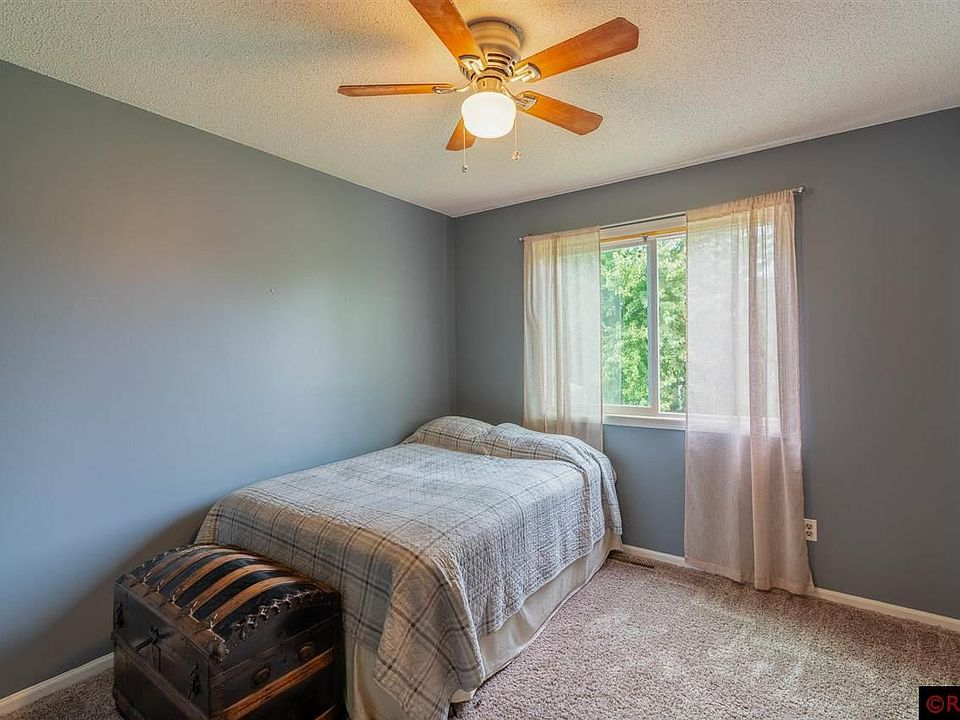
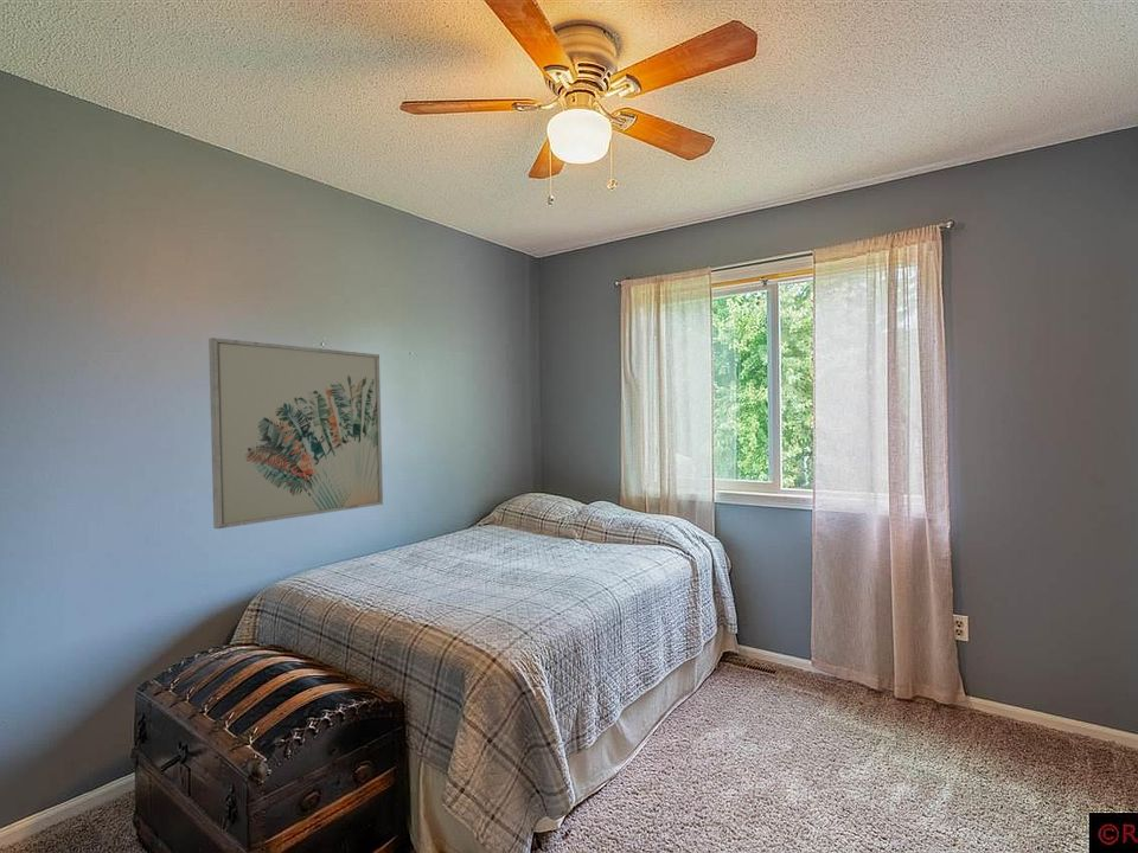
+ wall art [207,336,384,530]
